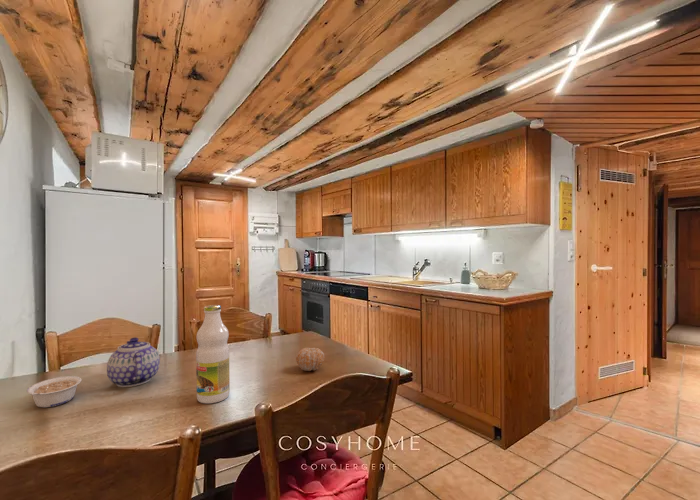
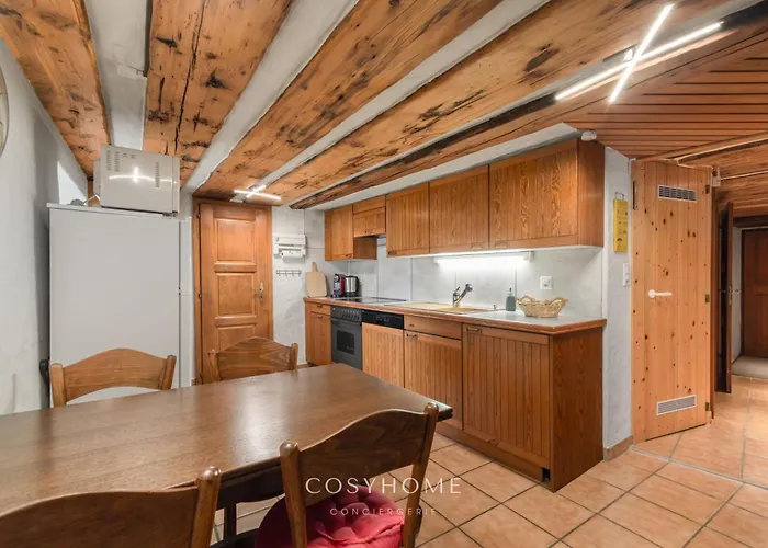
- bottle [195,304,231,404]
- teapot [106,336,161,388]
- fruit [295,347,325,372]
- legume [26,375,83,408]
